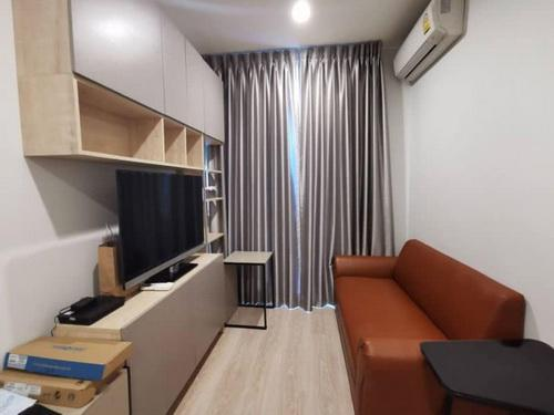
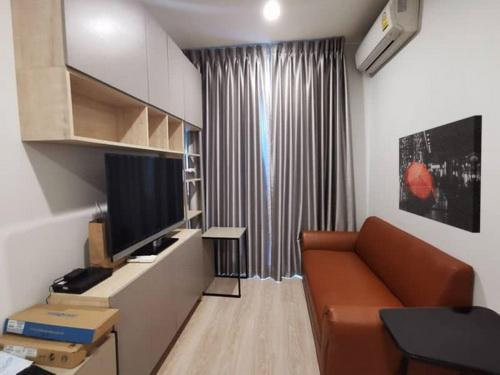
+ wall art [398,114,483,234]
